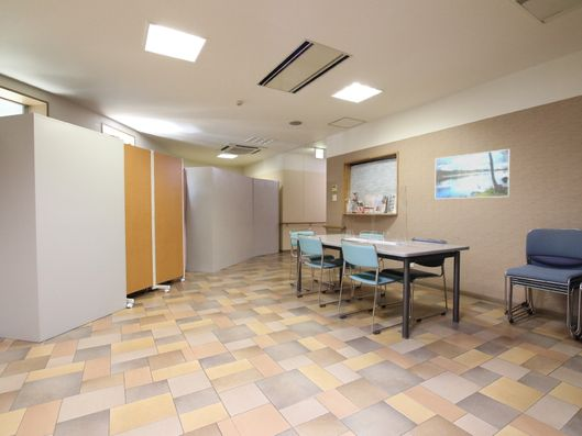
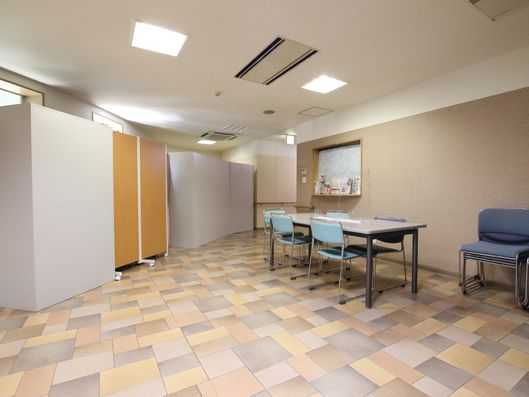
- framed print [435,148,510,200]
